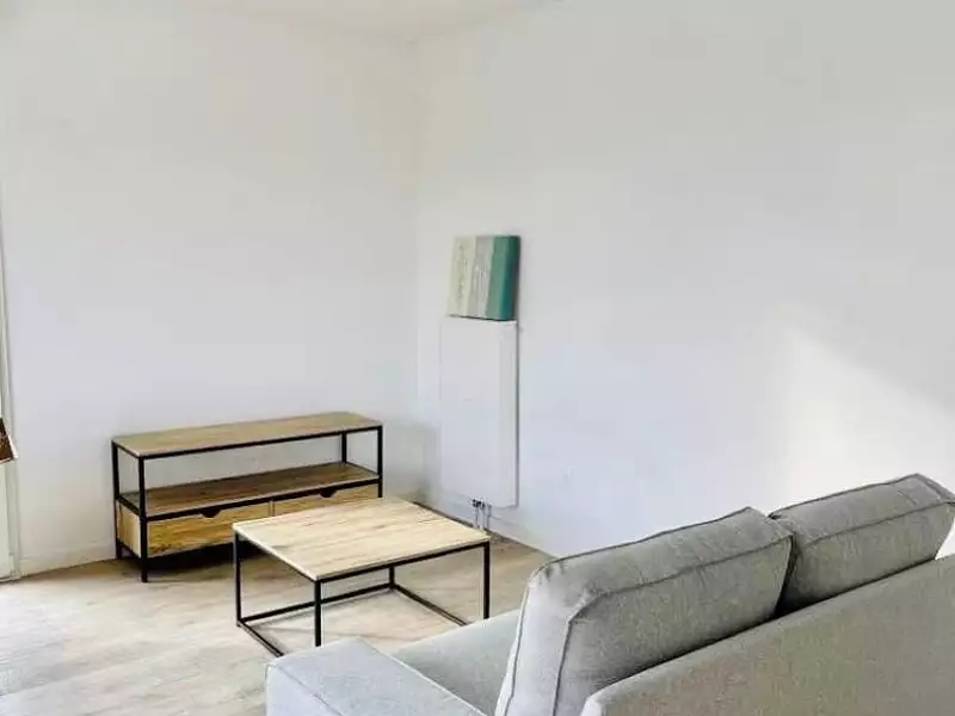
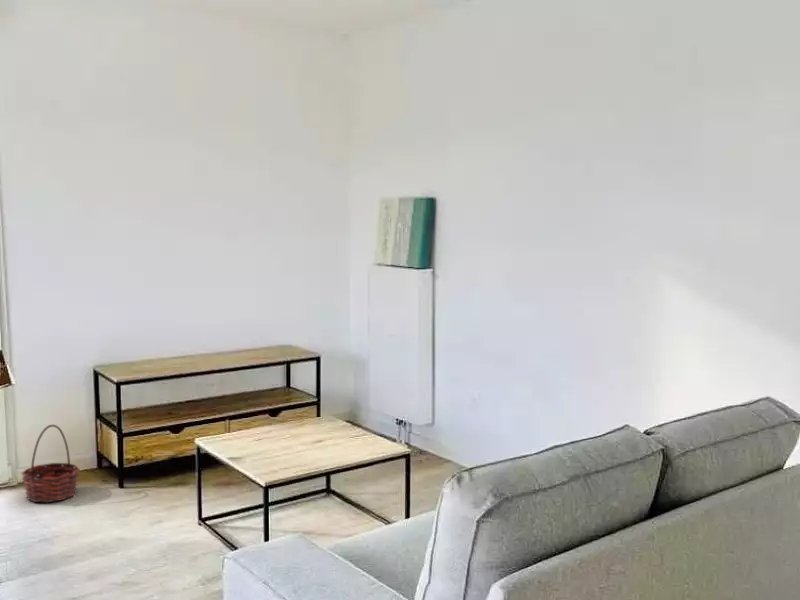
+ basket [20,424,81,503]
